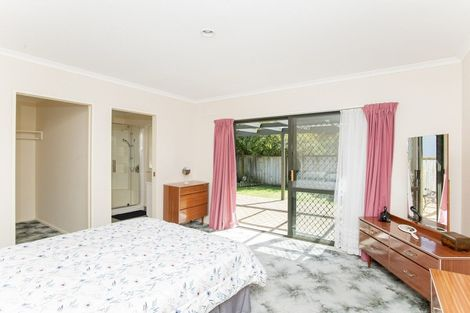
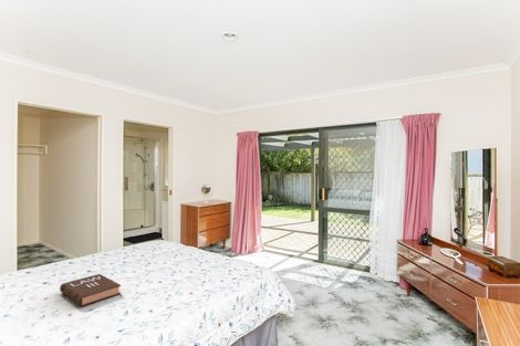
+ book [59,273,122,307]
